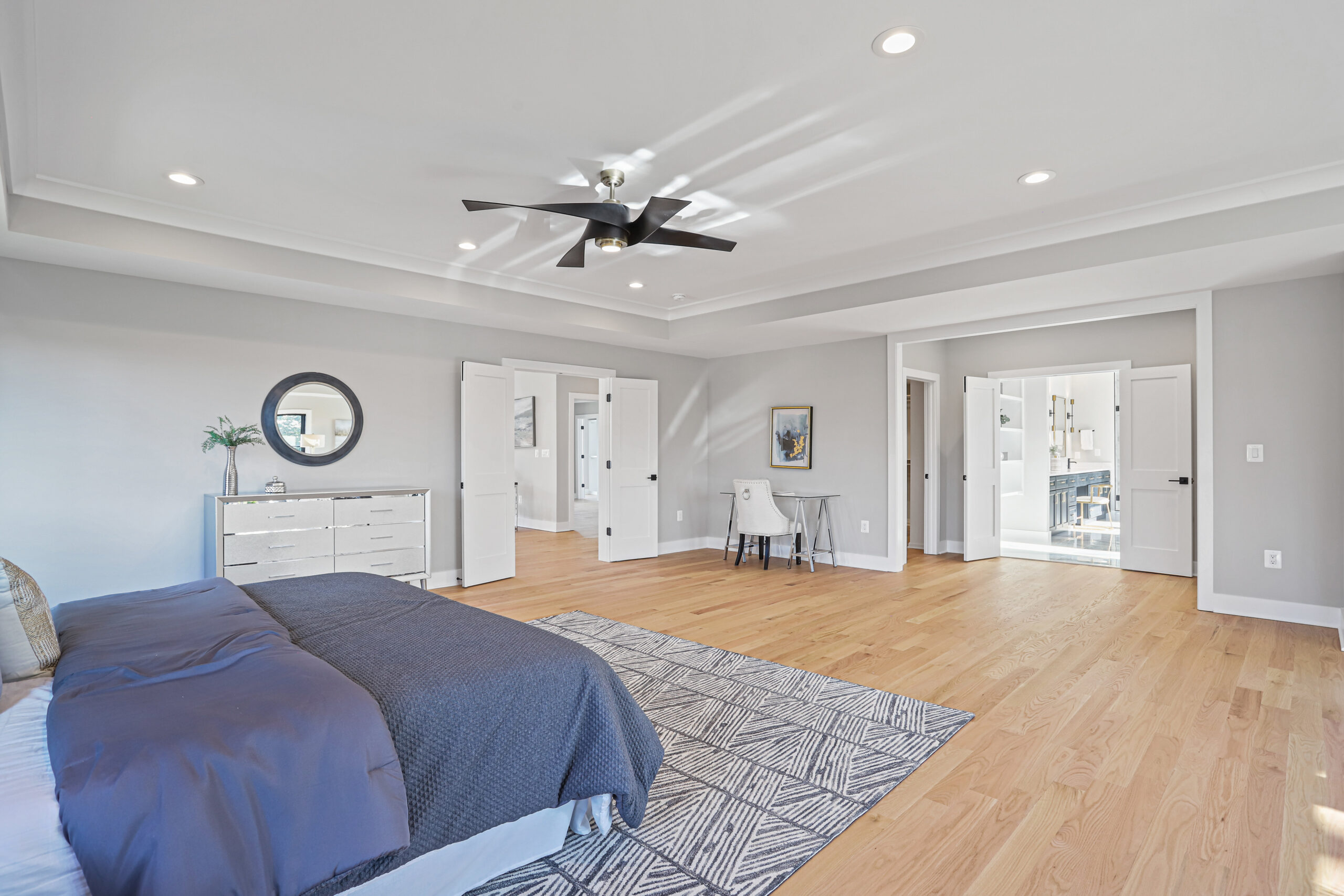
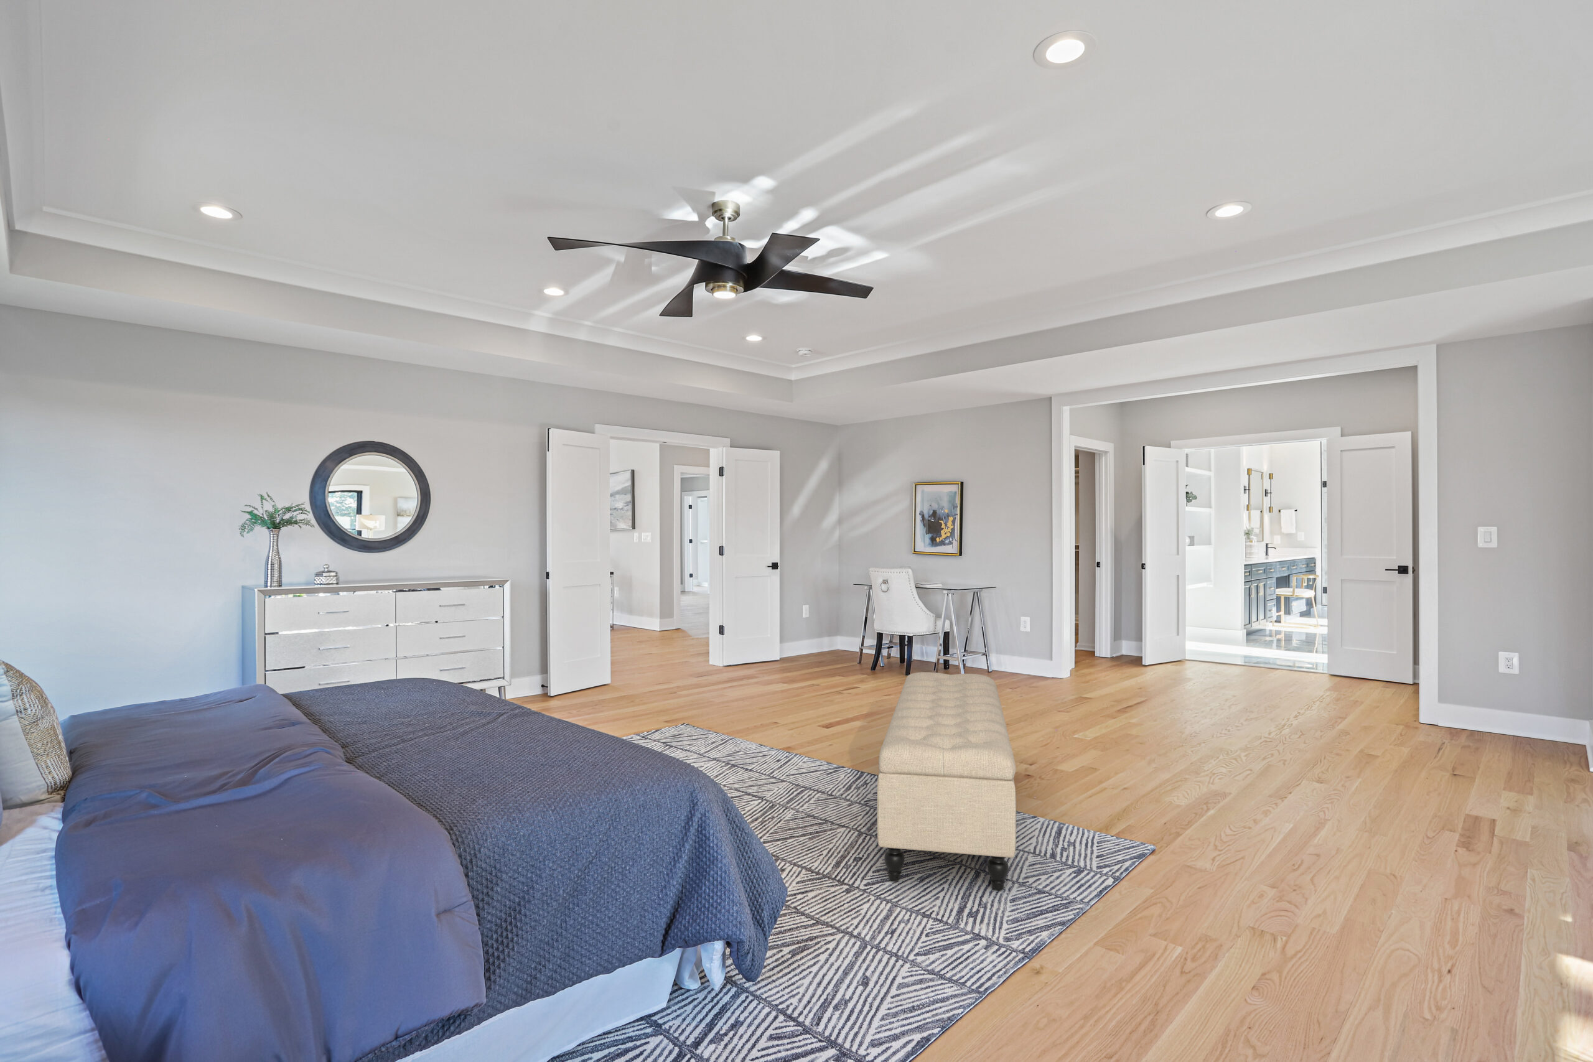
+ bench [877,671,1017,891]
